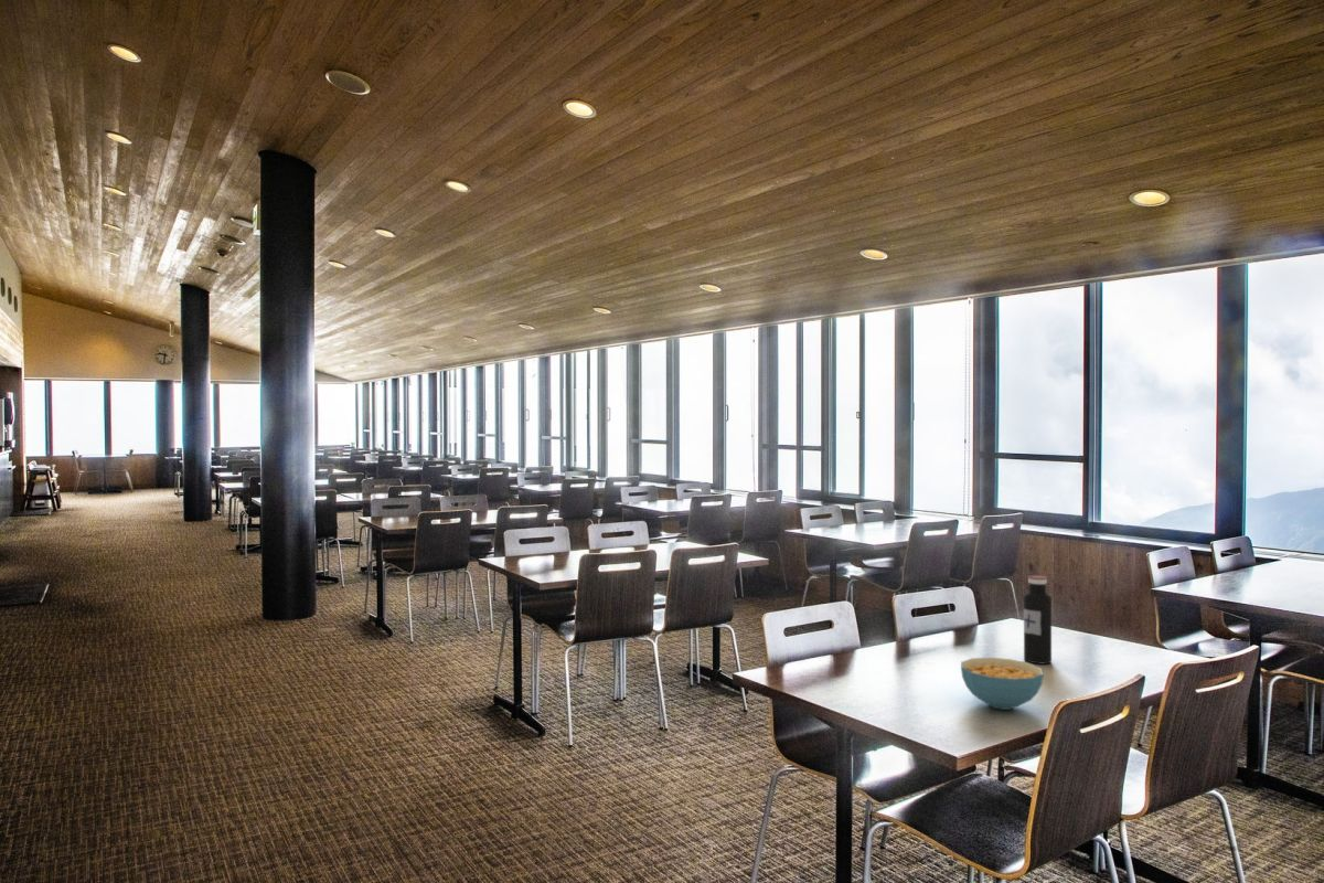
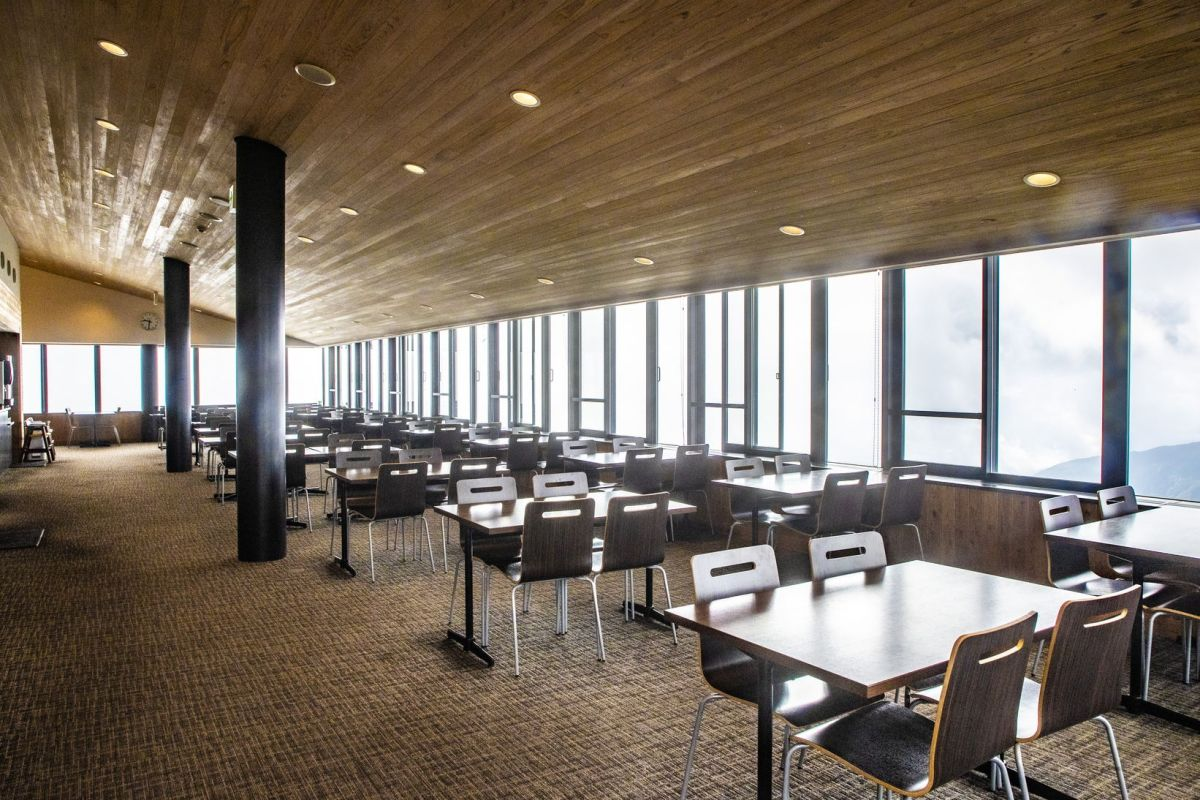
- cereal bowl [960,657,1045,711]
- water bottle [1023,574,1053,666]
